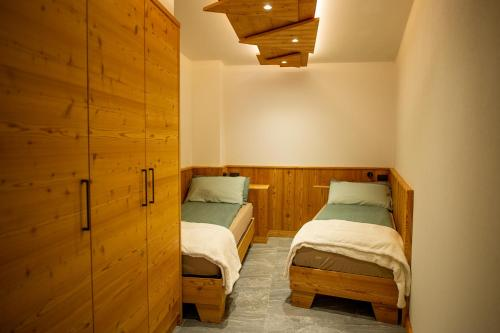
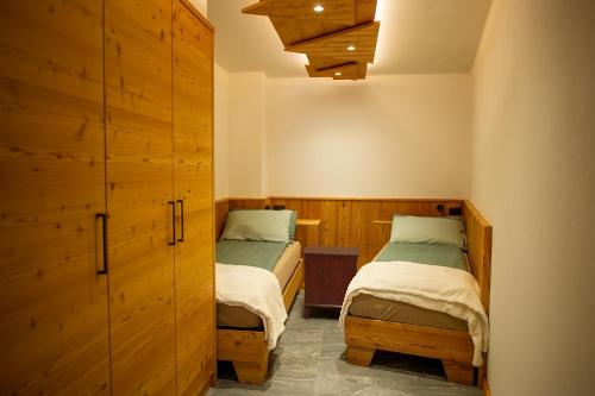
+ nightstand [301,244,361,320]
